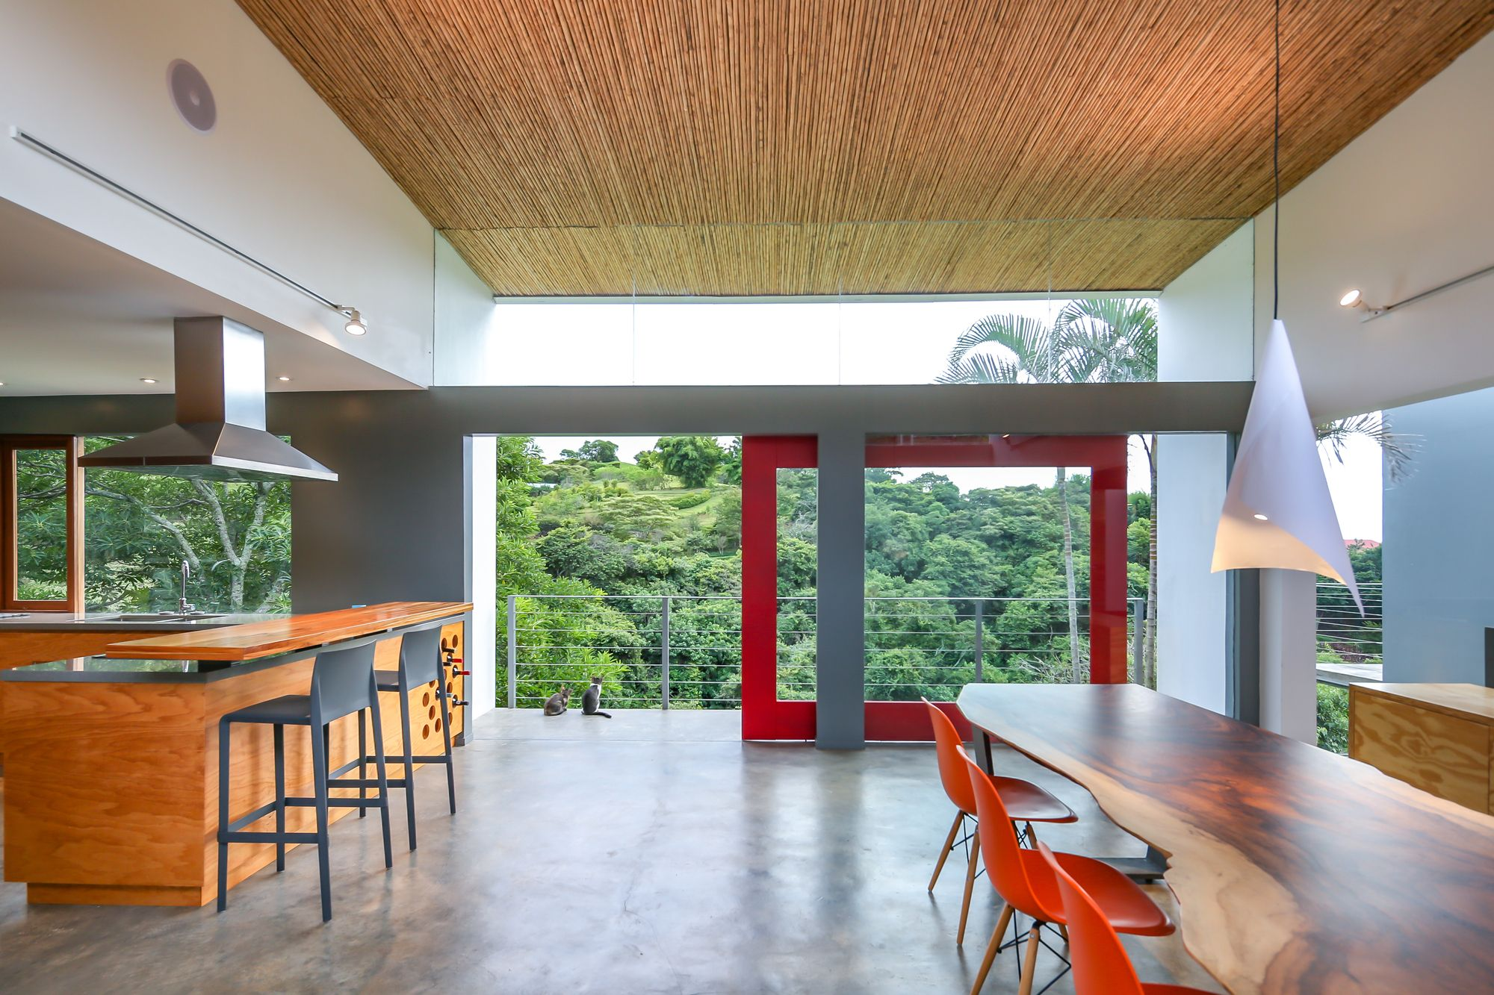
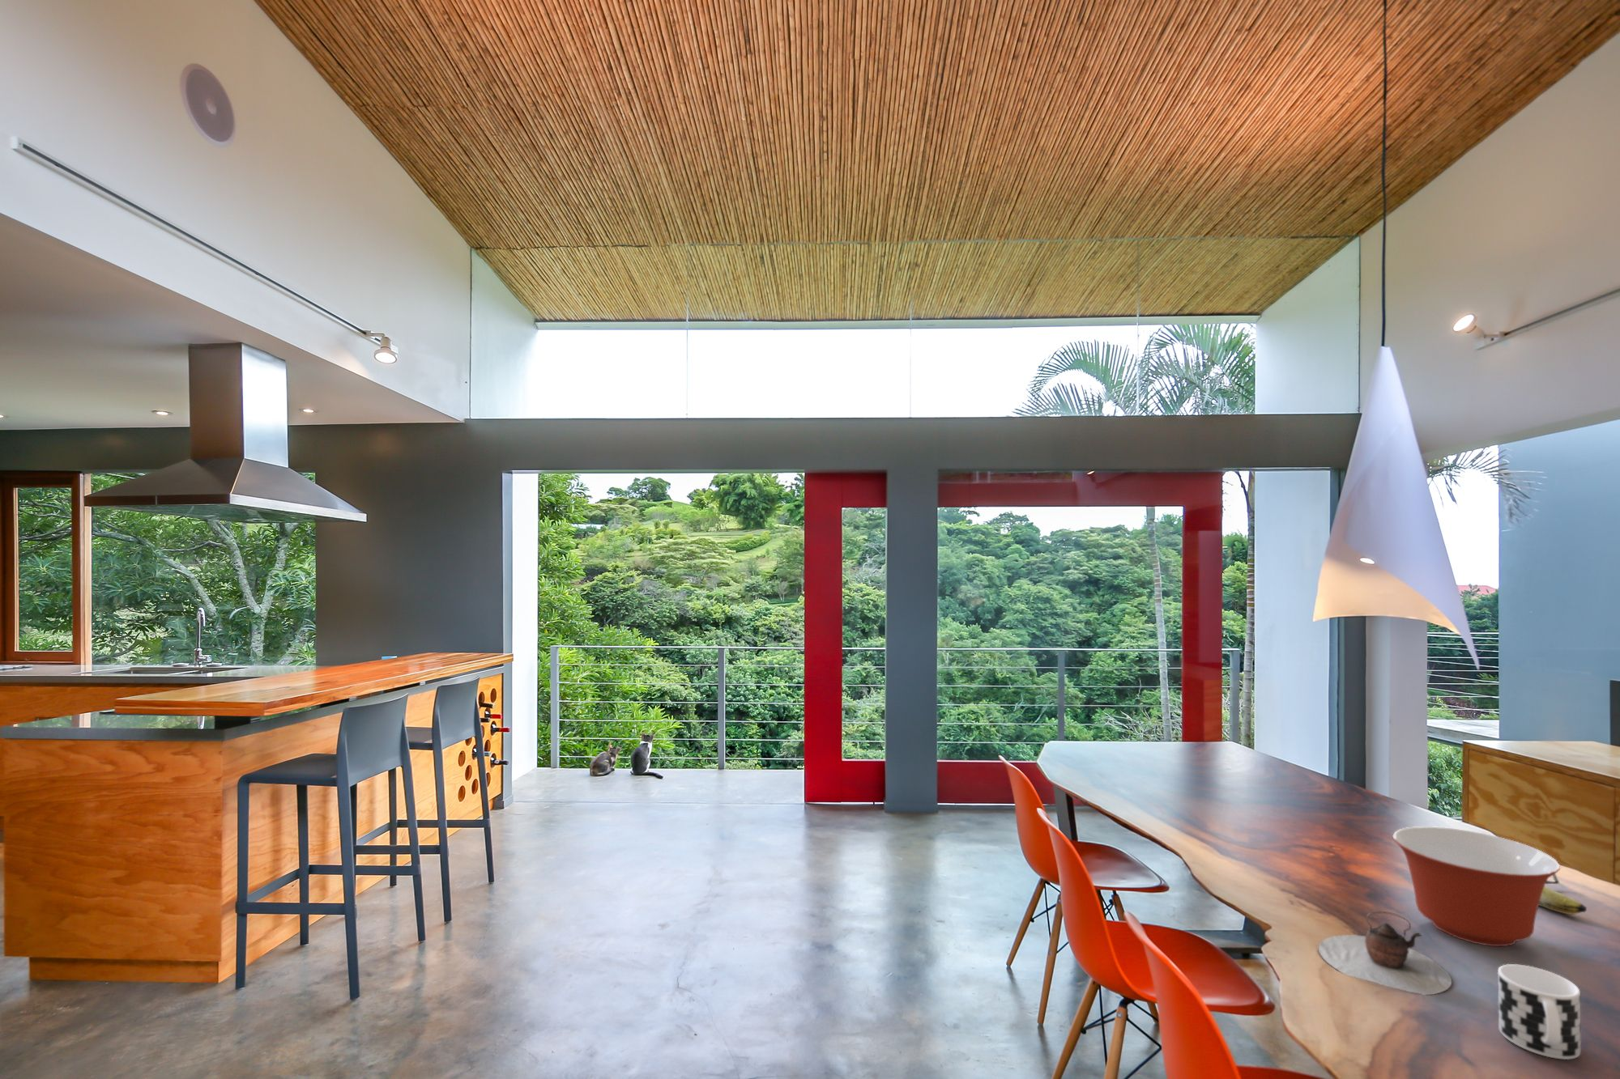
+ teapot [1318,910,1453,996]
+ cup [1497,963,1581,1061]
+ mixing bowl [1391,826,1561,947]
+ fruit [1538,873,1587,915]
